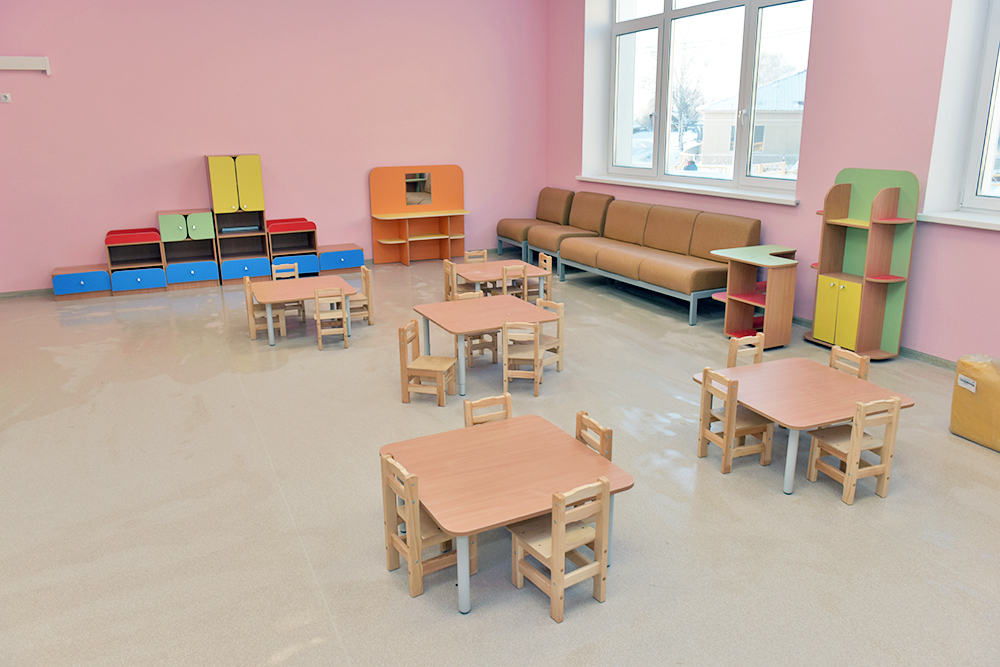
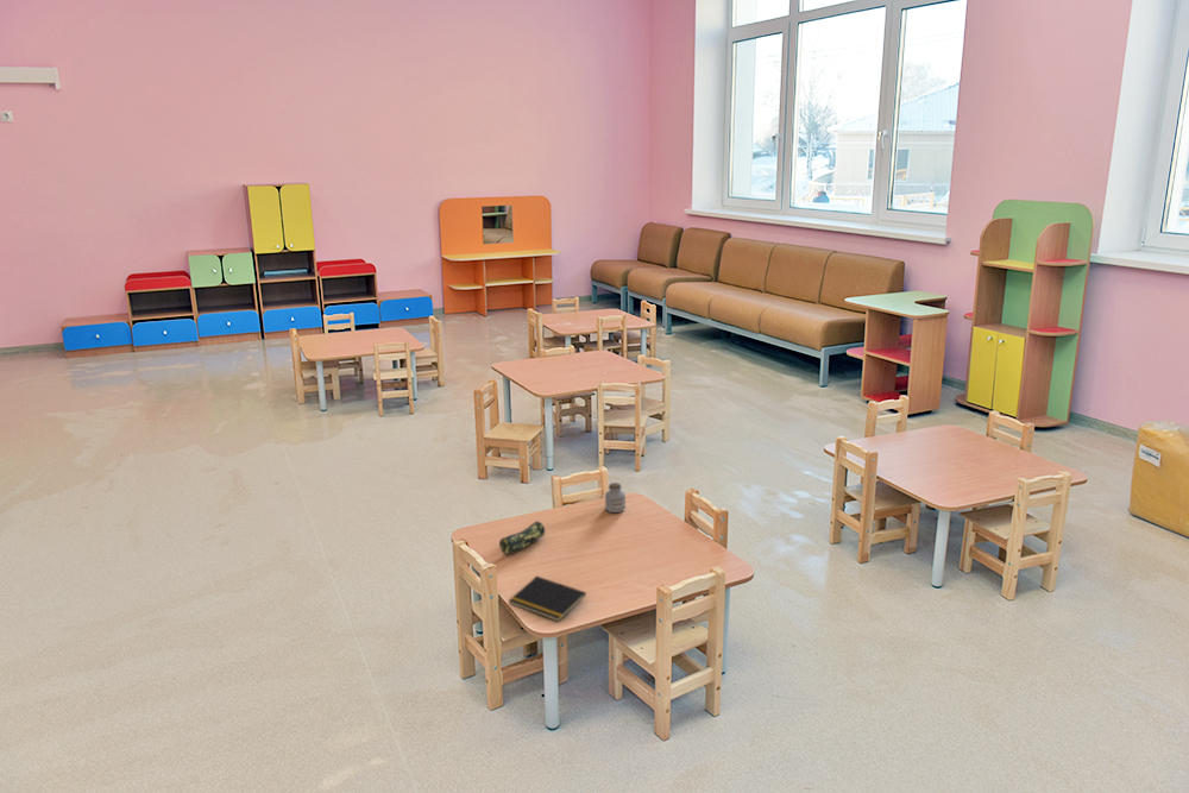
+ pencil case [498,518,546,555]
+ notepad [508,574,587,623]
+ jar [604,482,627,514]
